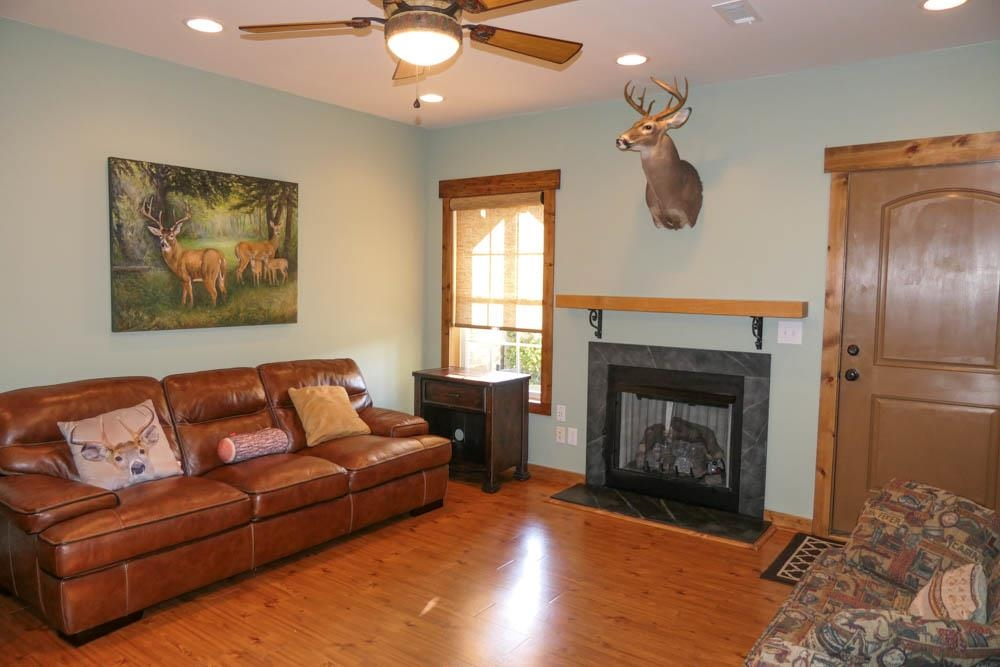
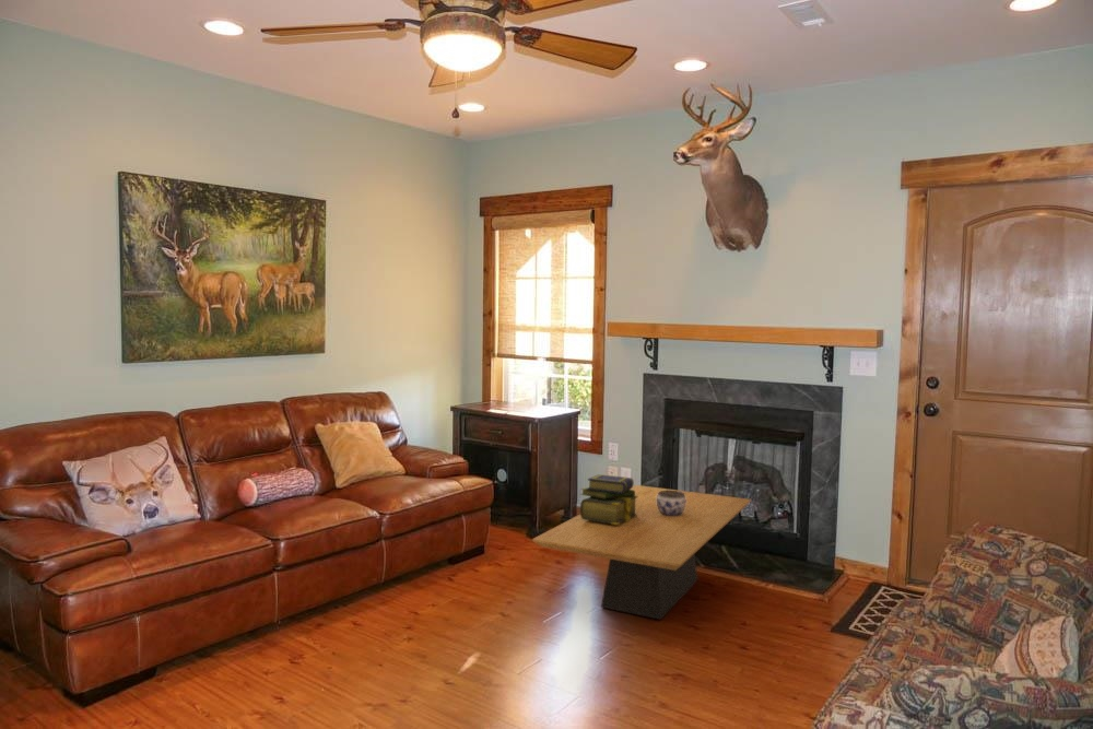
+ stack of books [579,473,638,525]
+ coffee table [531,484,752,621]
+ jar [657,490,686,516]
